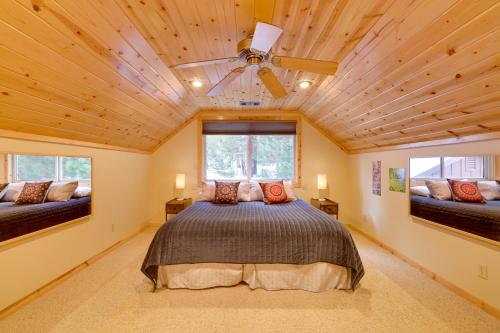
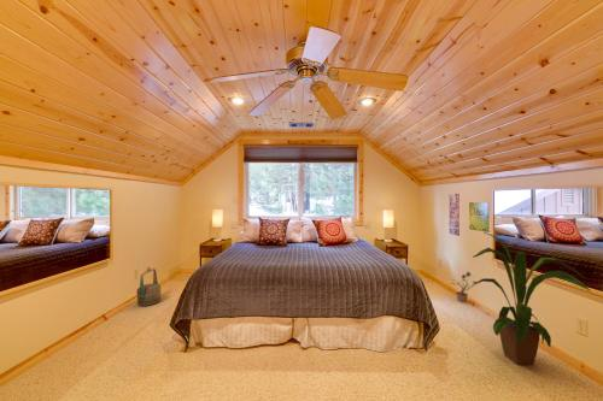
+ house plant [464,231,592,366]
+ potted plant [450,271,478,303]
+ decorative basket [135,266,163,307]
